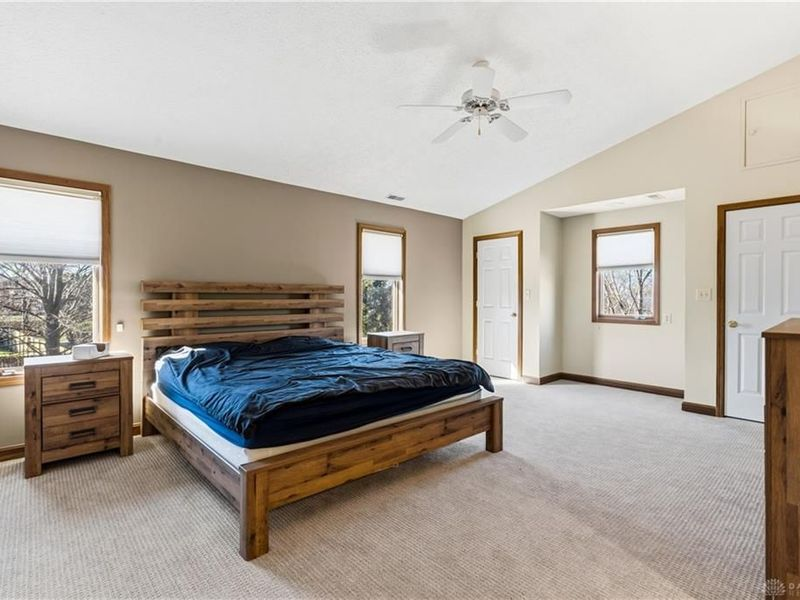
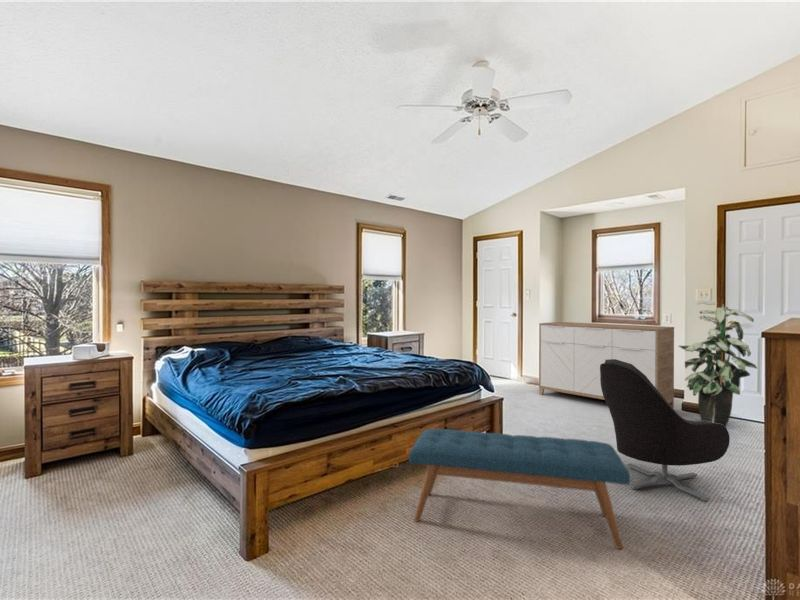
+ bench [408,428,631,550]
+ sideboard [538,321,675,409]
+ armchair [600,359,731,502]
+ indoor plant [677,300,758,427]
